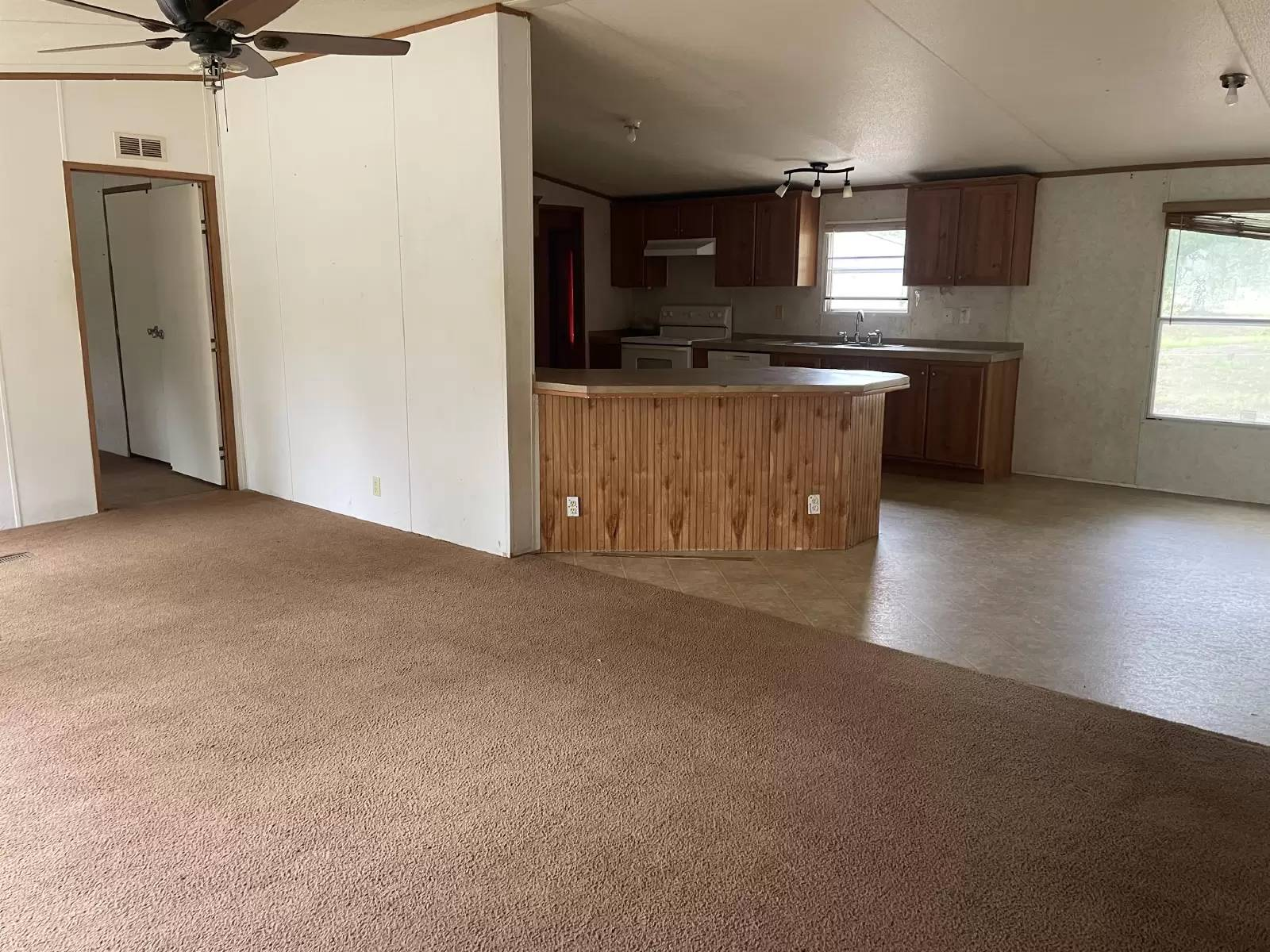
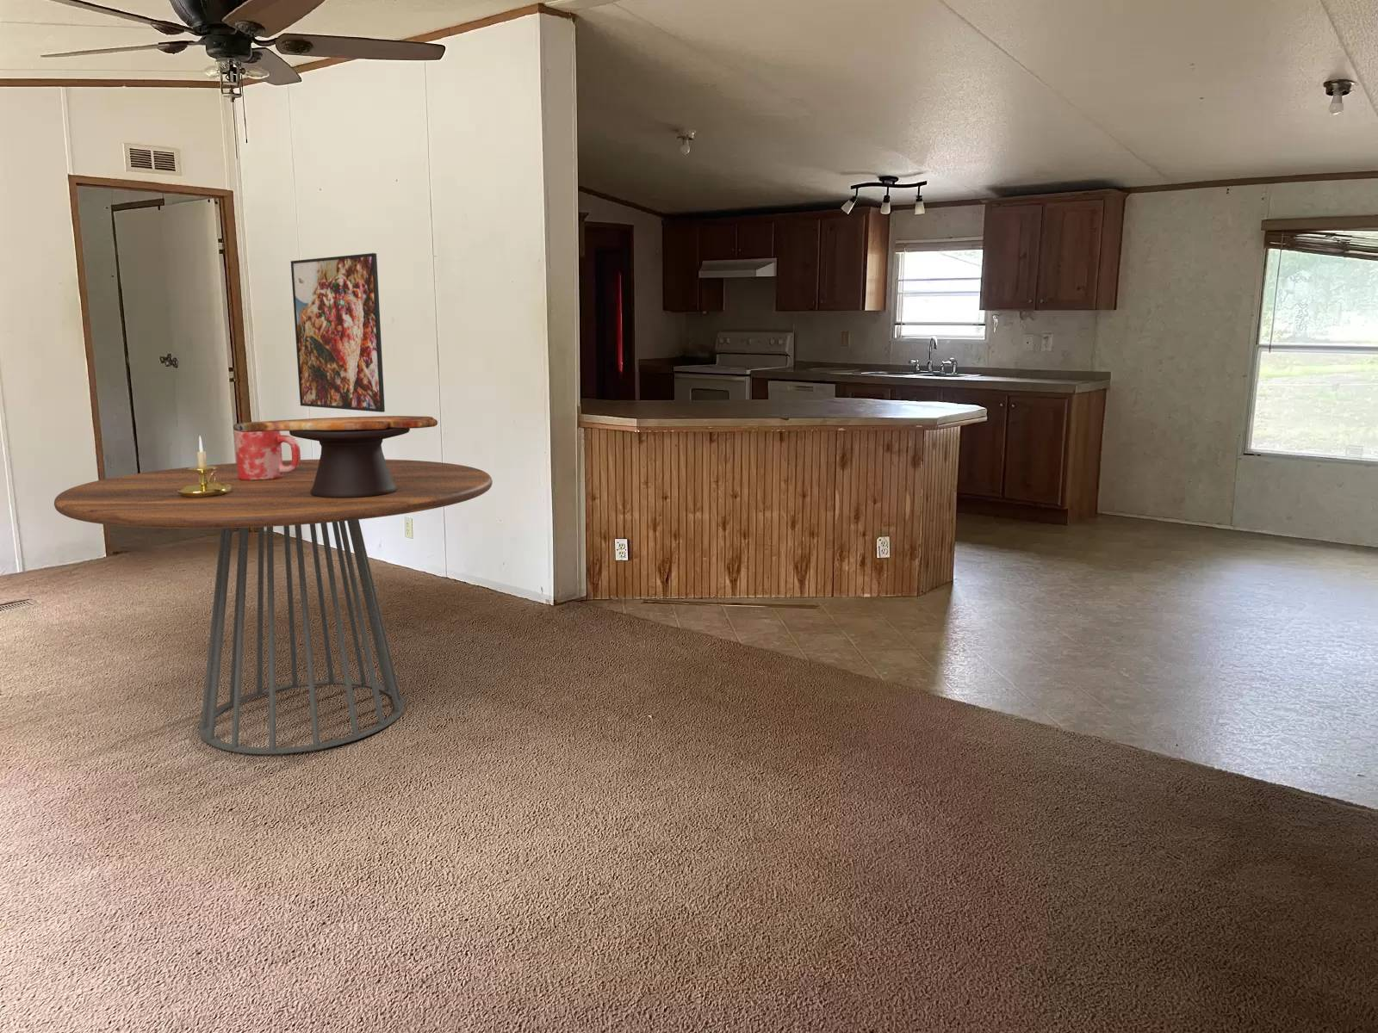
+ vase [234,430,302,481]
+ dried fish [232,415,438,498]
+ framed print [290,252,386,413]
+ dining table [53,459,494,755]
+ candle holder [178,435,231,498]
